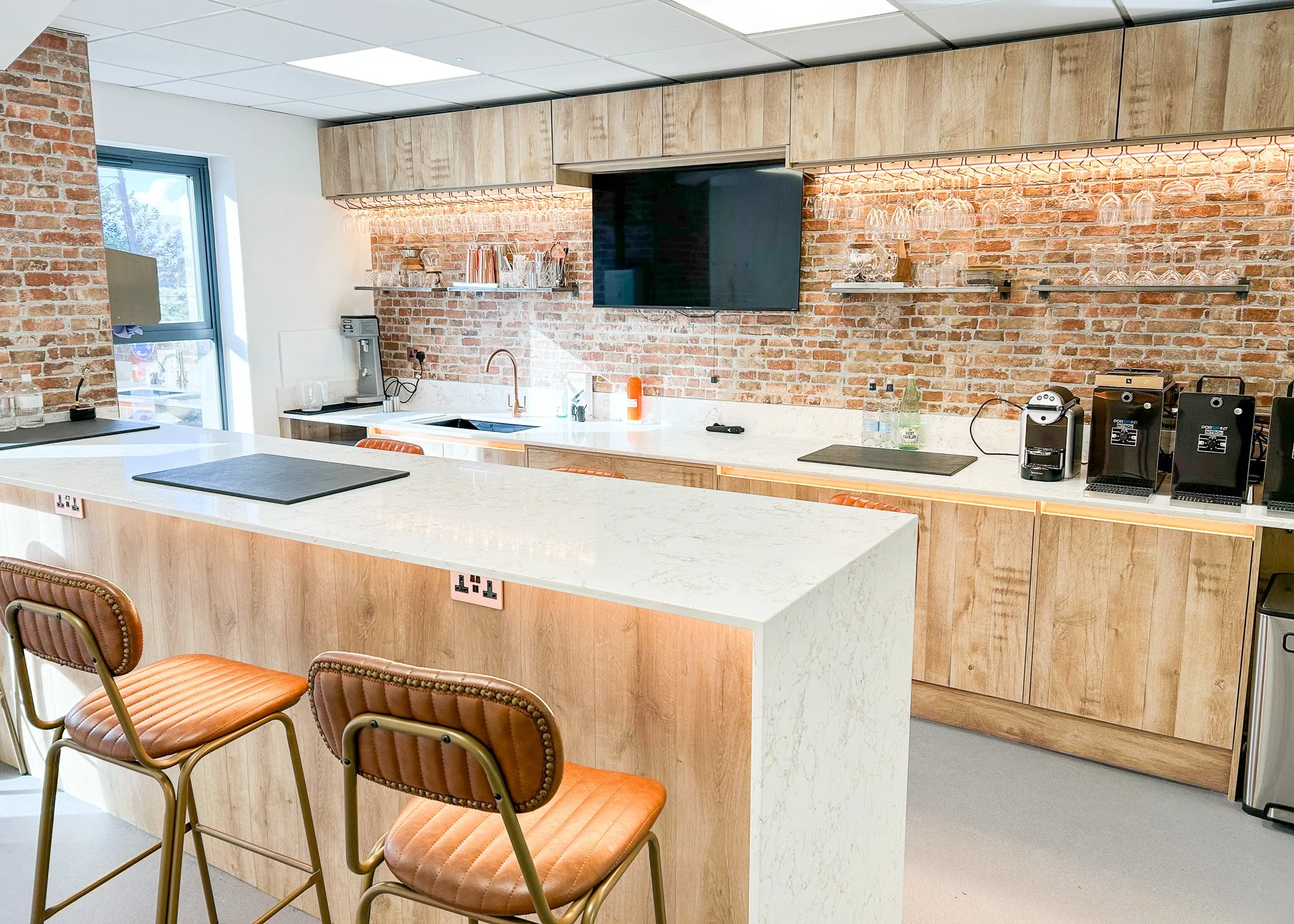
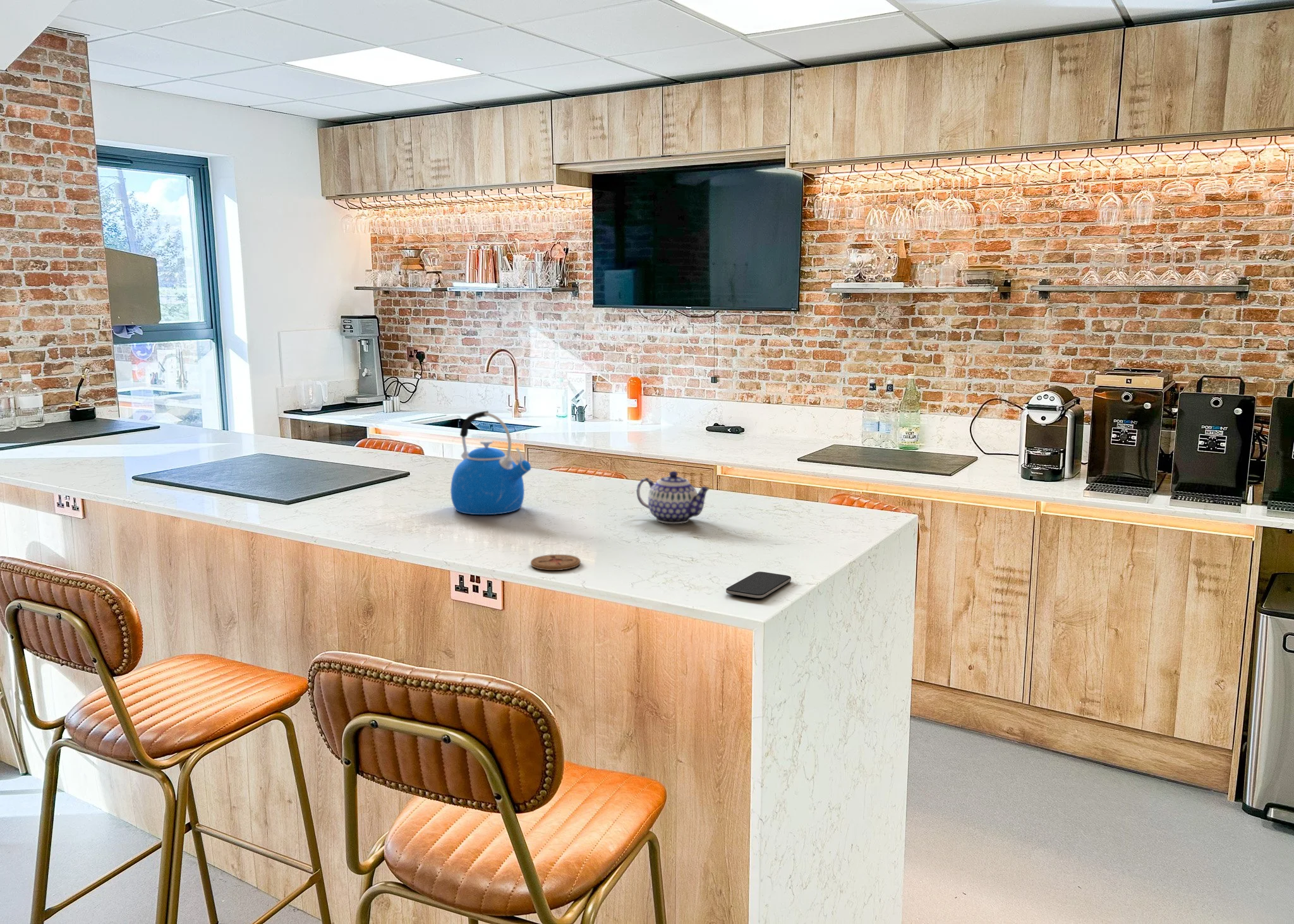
+ teapot [636,471,711,524]
+ coaster [530,554,581,571]
+ kettle [450,411,532,515]
+ smartphone [725,571,792,599]
